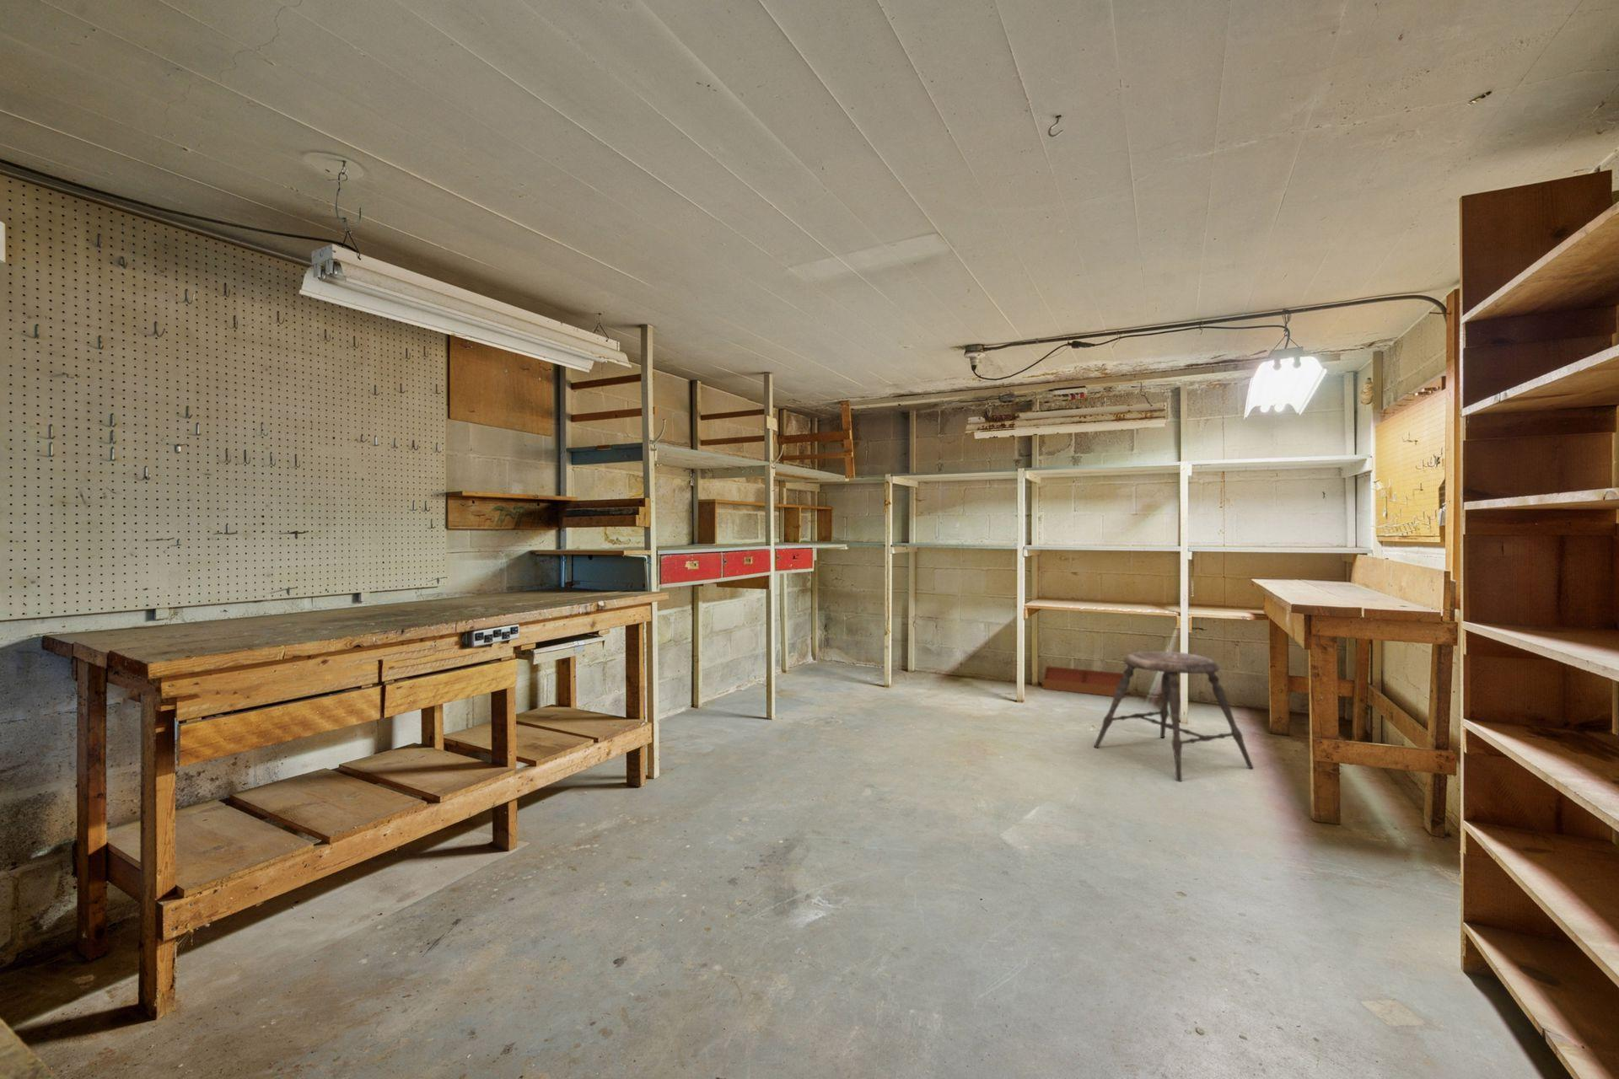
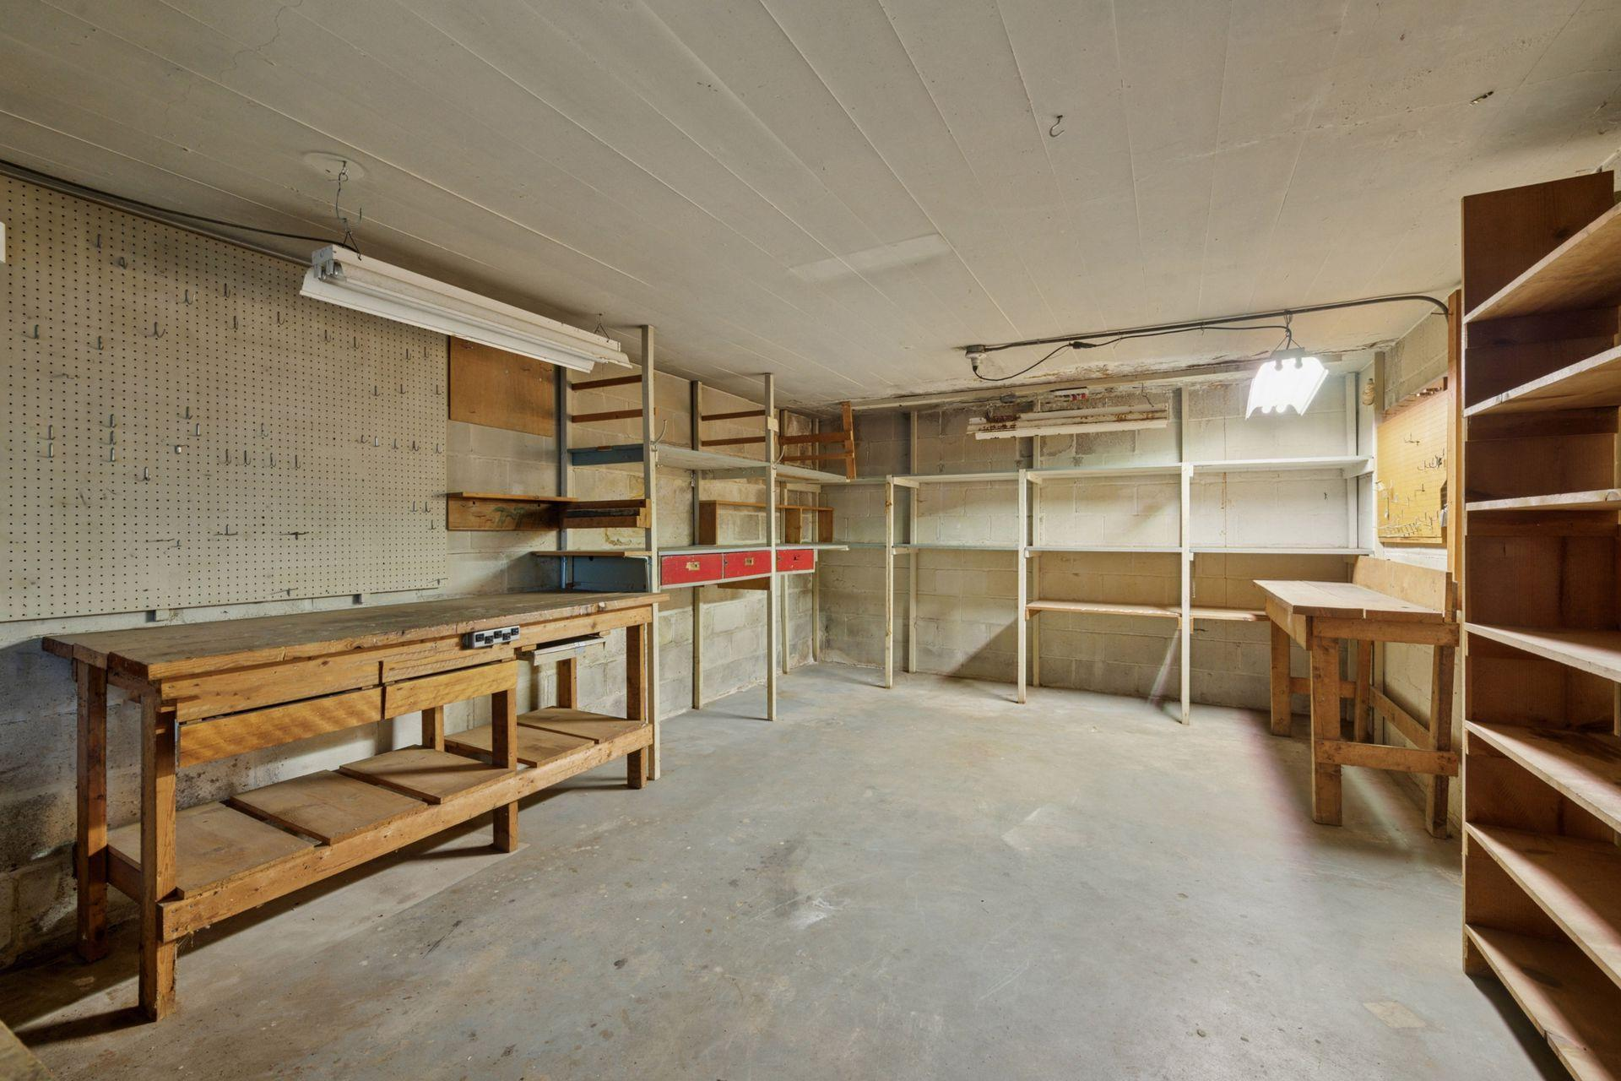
- stool [1093,650,1254,783]
- storage bin [1042,665,1125,698]
